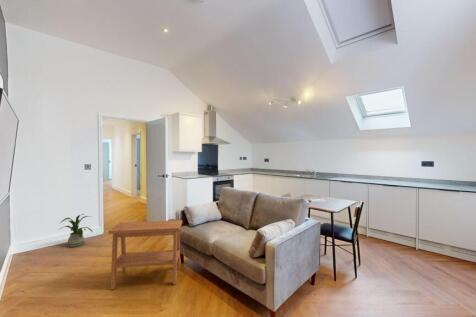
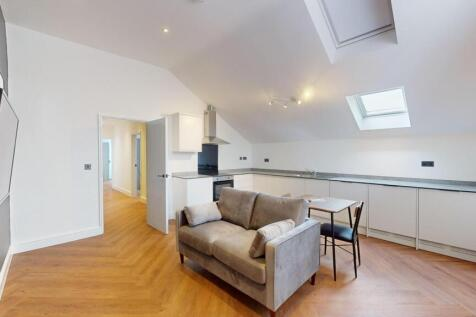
- house plant [59,213,94,248]
- side table [108,219,183,290]
